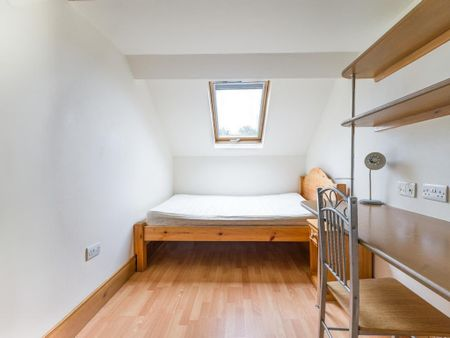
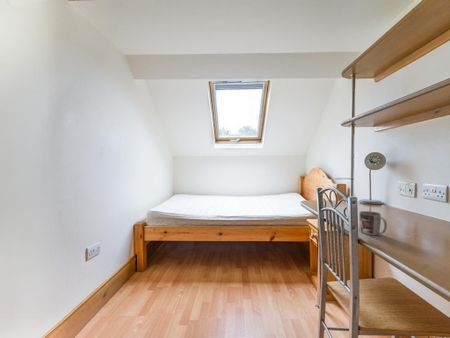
+ mug [359,210,388,236]
